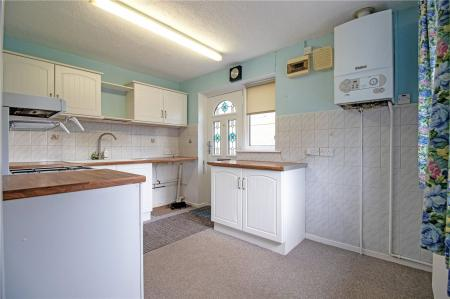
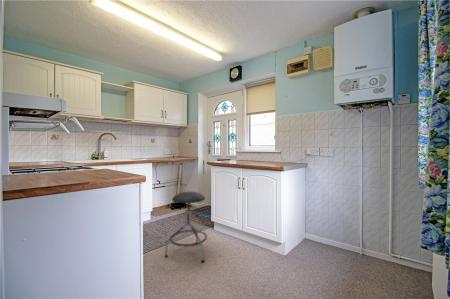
+ stool [164,191,208,263]
